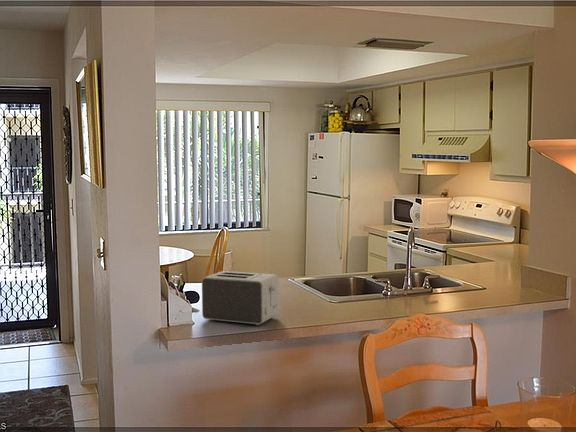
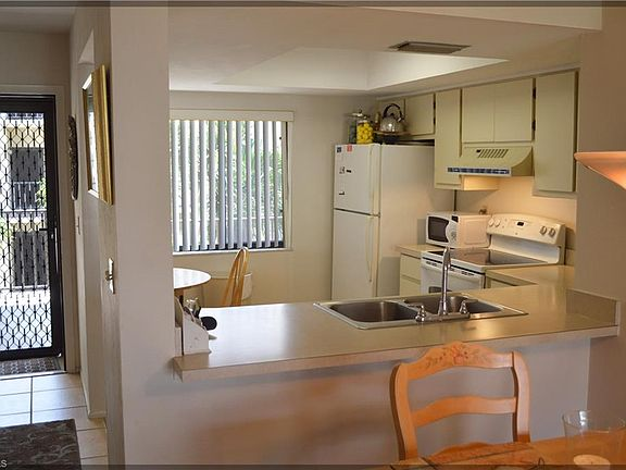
- toaster [201,270,280,326]
